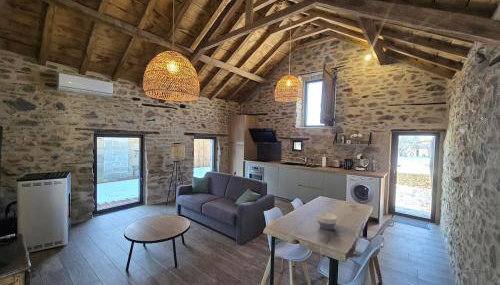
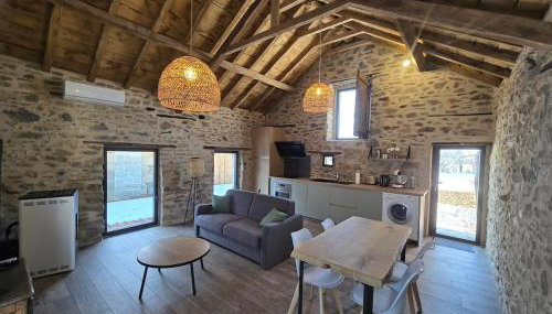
- bowl [316,211,338,231]
